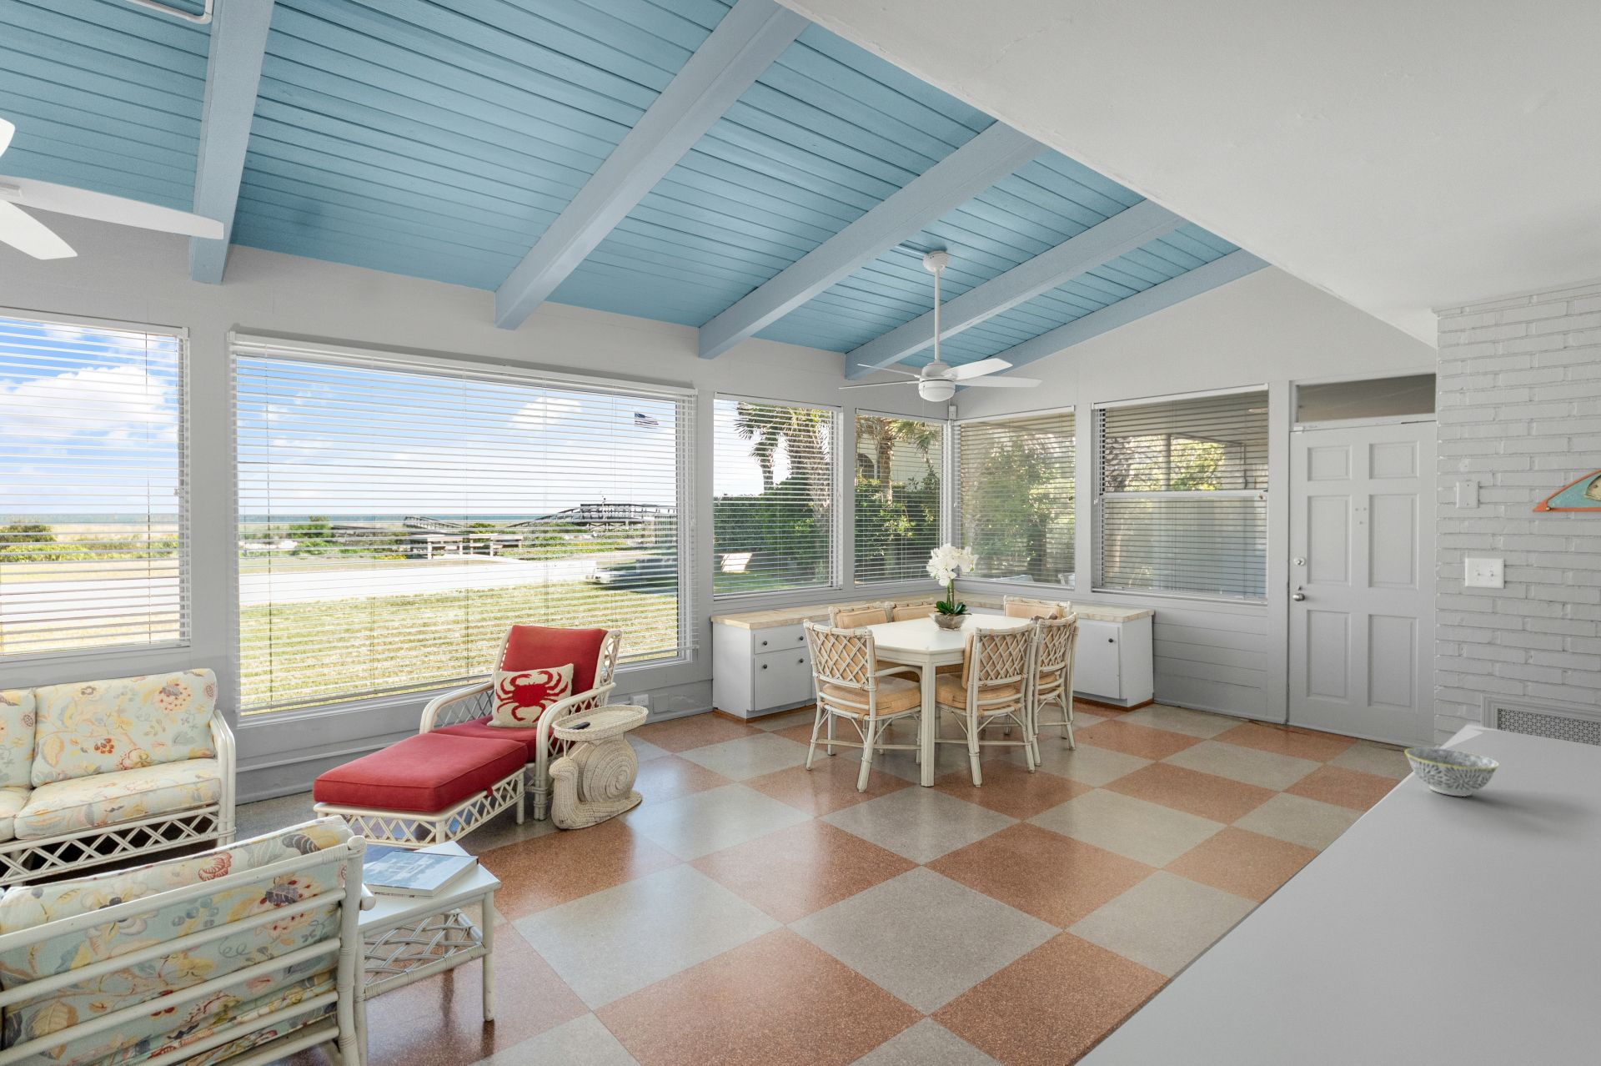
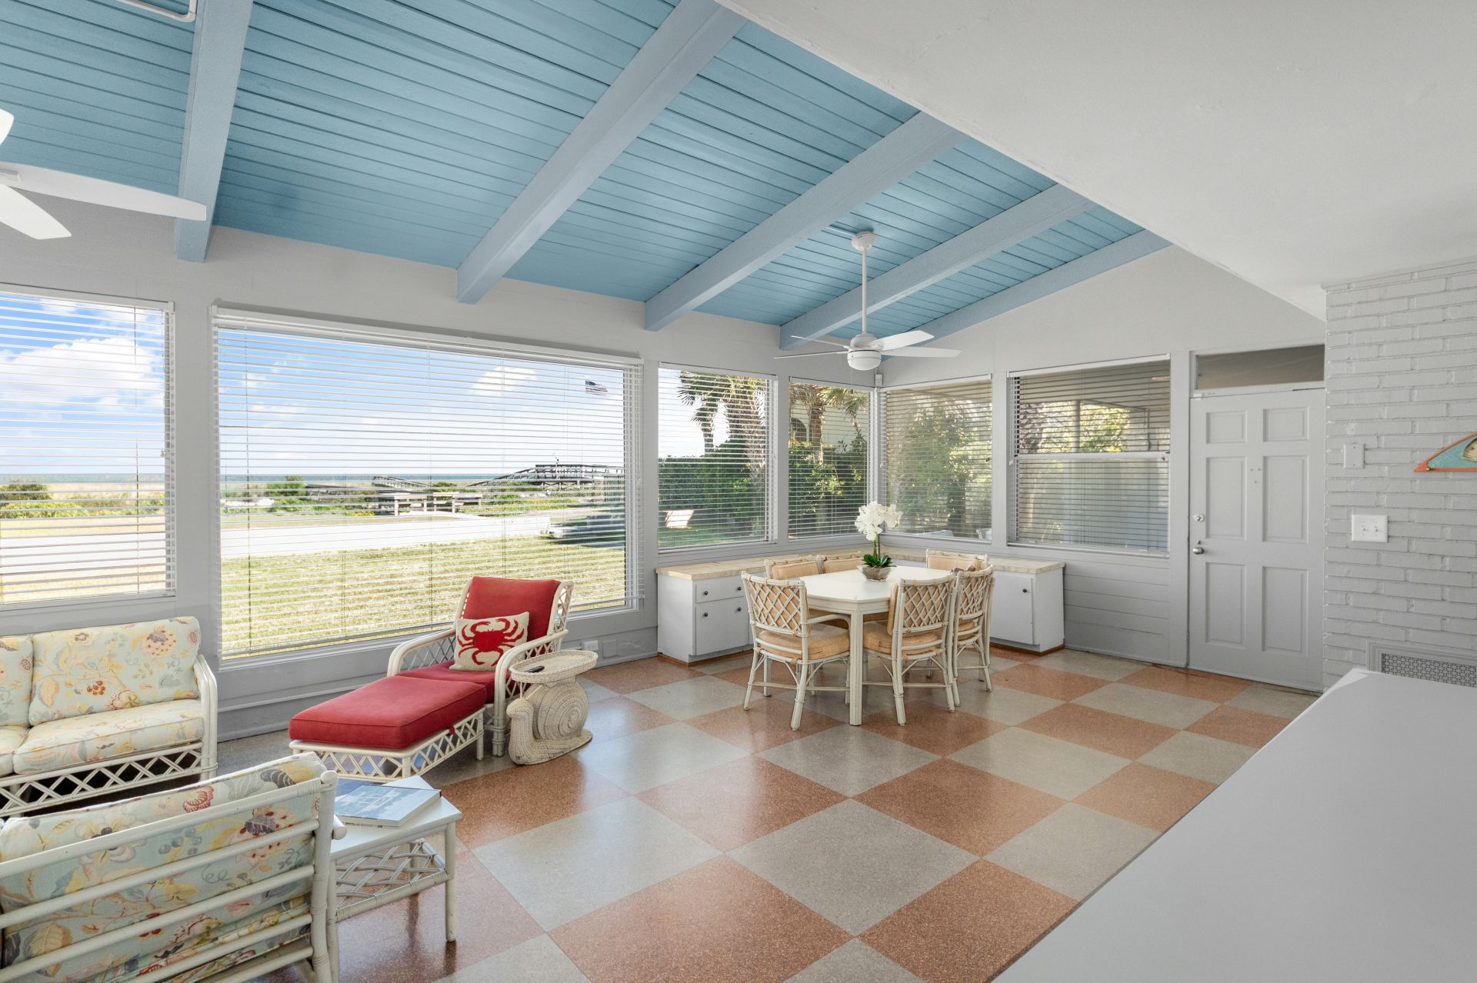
- bowl [1404,746,1500,797]
